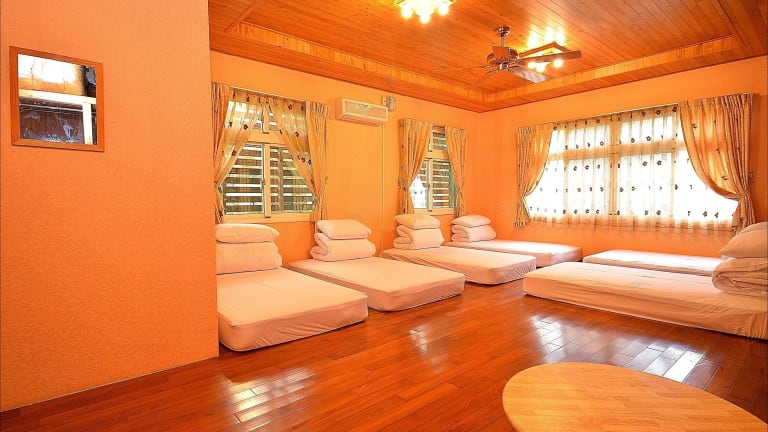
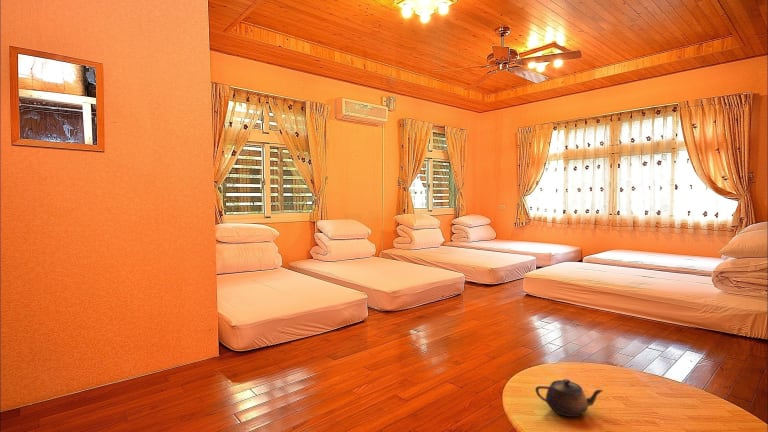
+ teapot [534,378,604,418]
